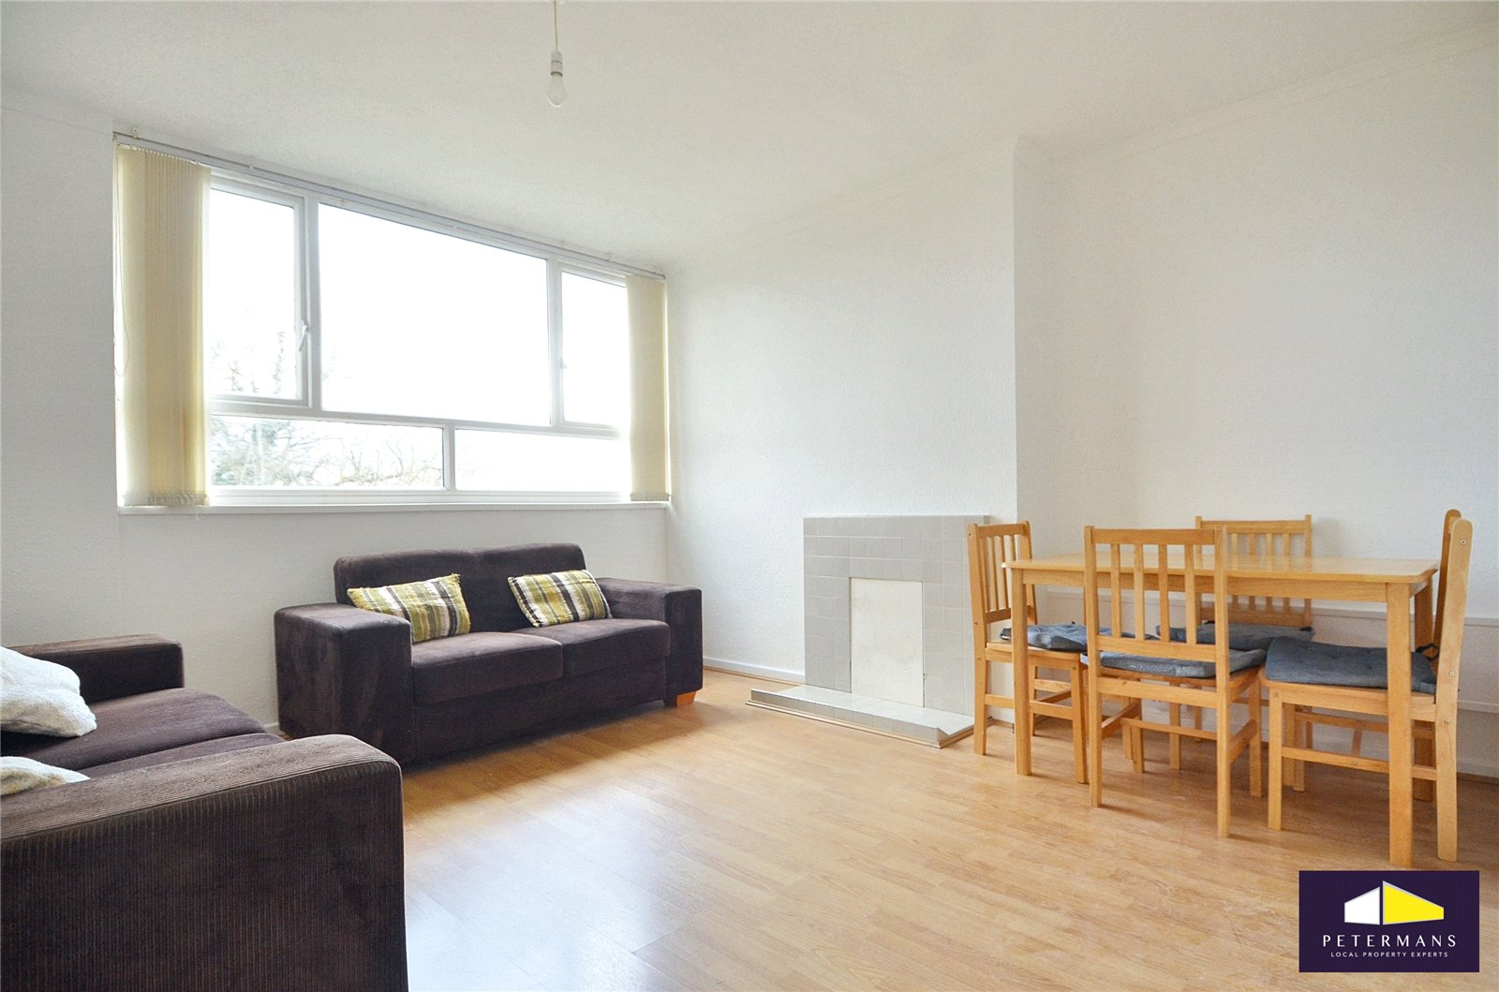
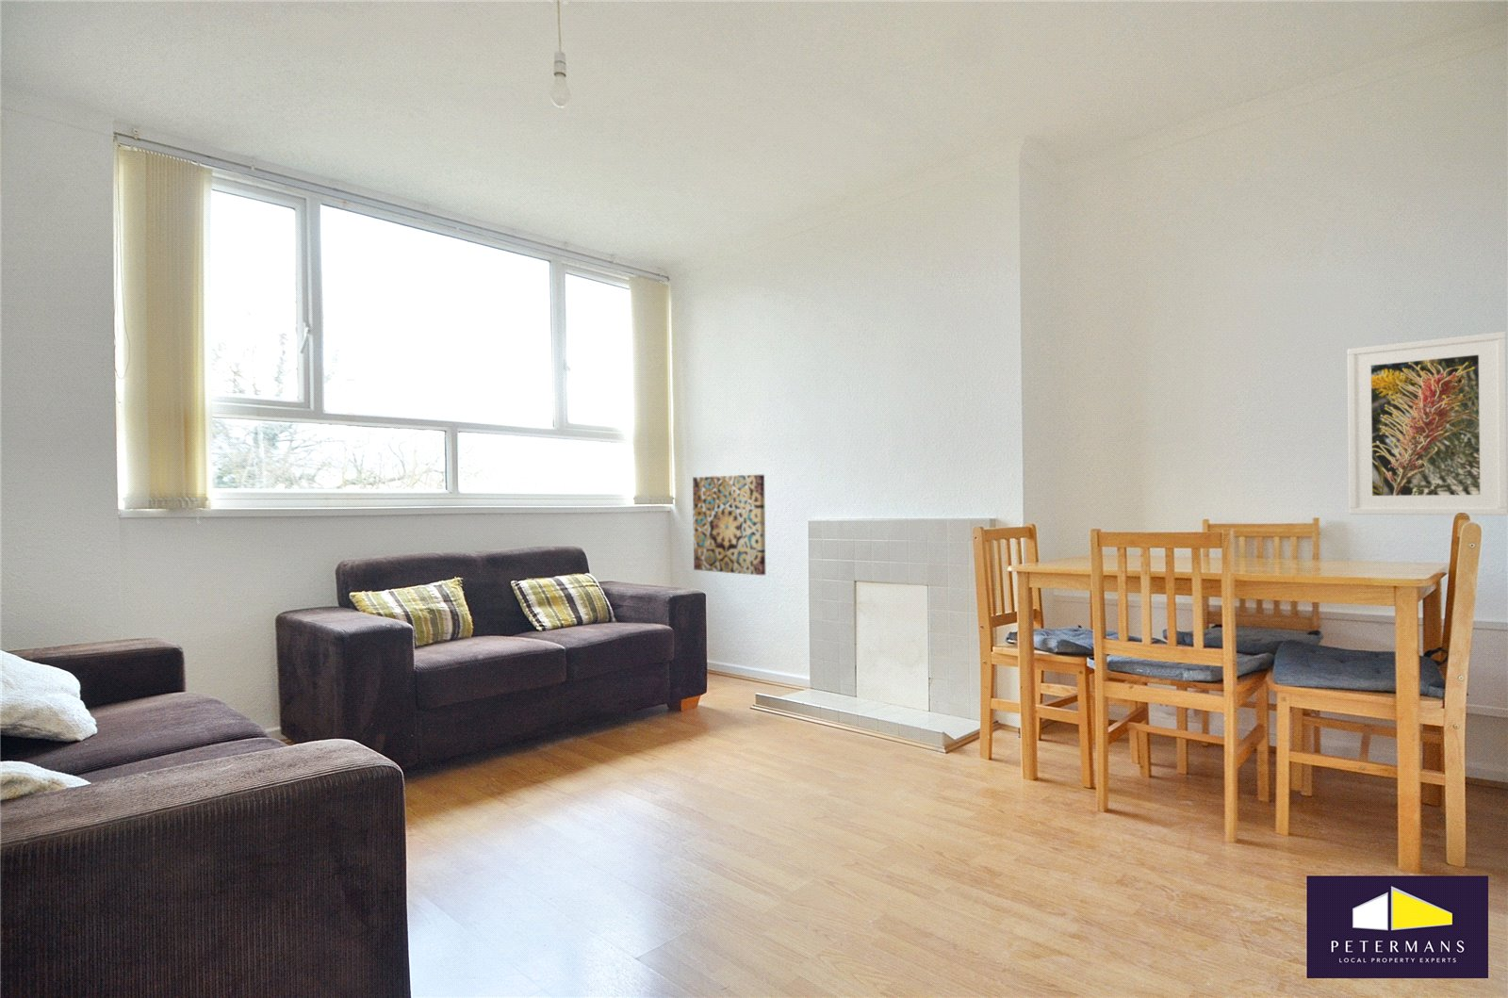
+ wall art [692,474,766,576]
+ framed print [1345,331,1508,517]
